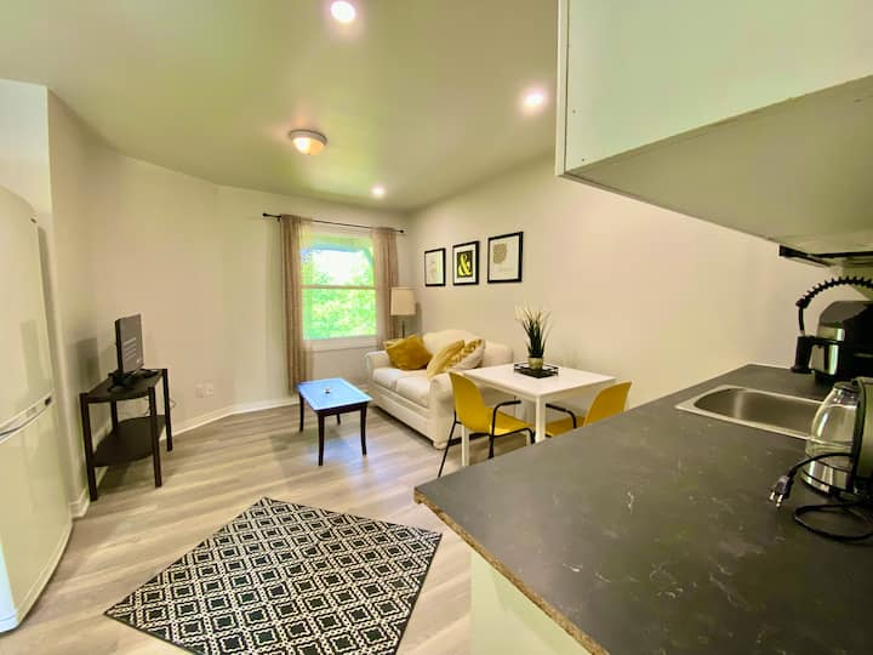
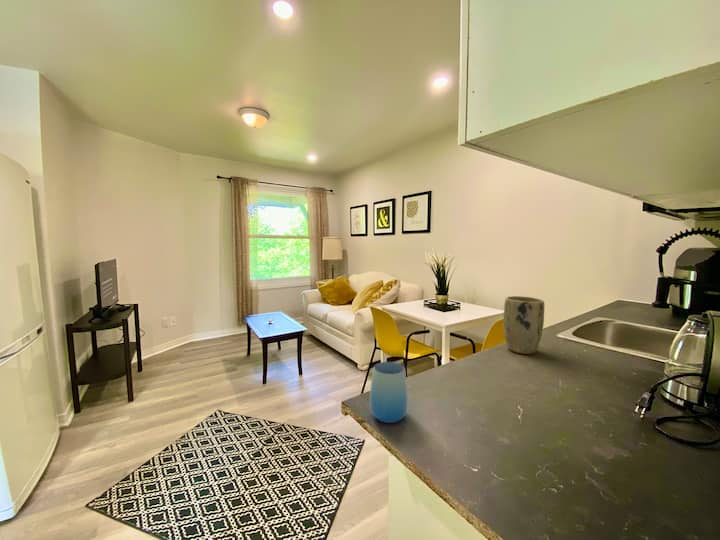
+ plant pot [503,295,545,355]
+ cup [369,361,409,424]
